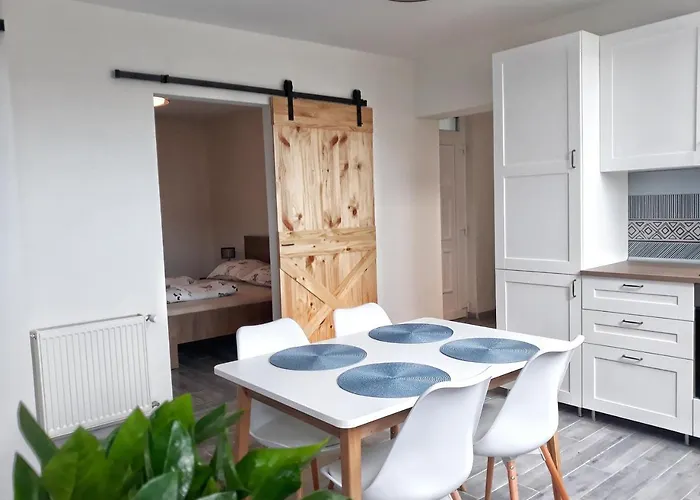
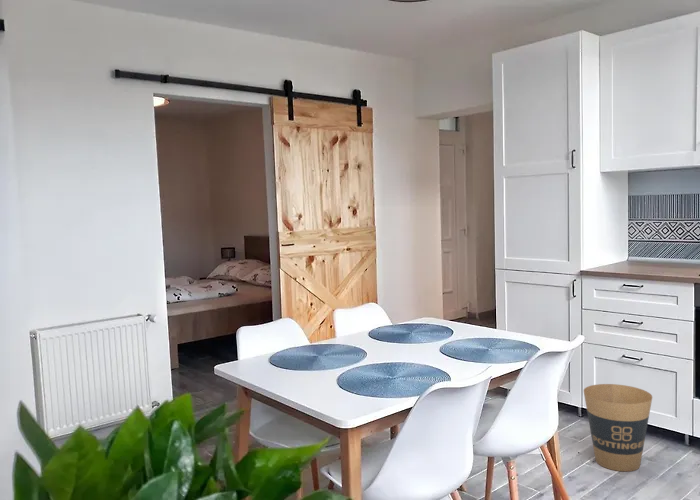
+ trash can [583,383,653,472]
